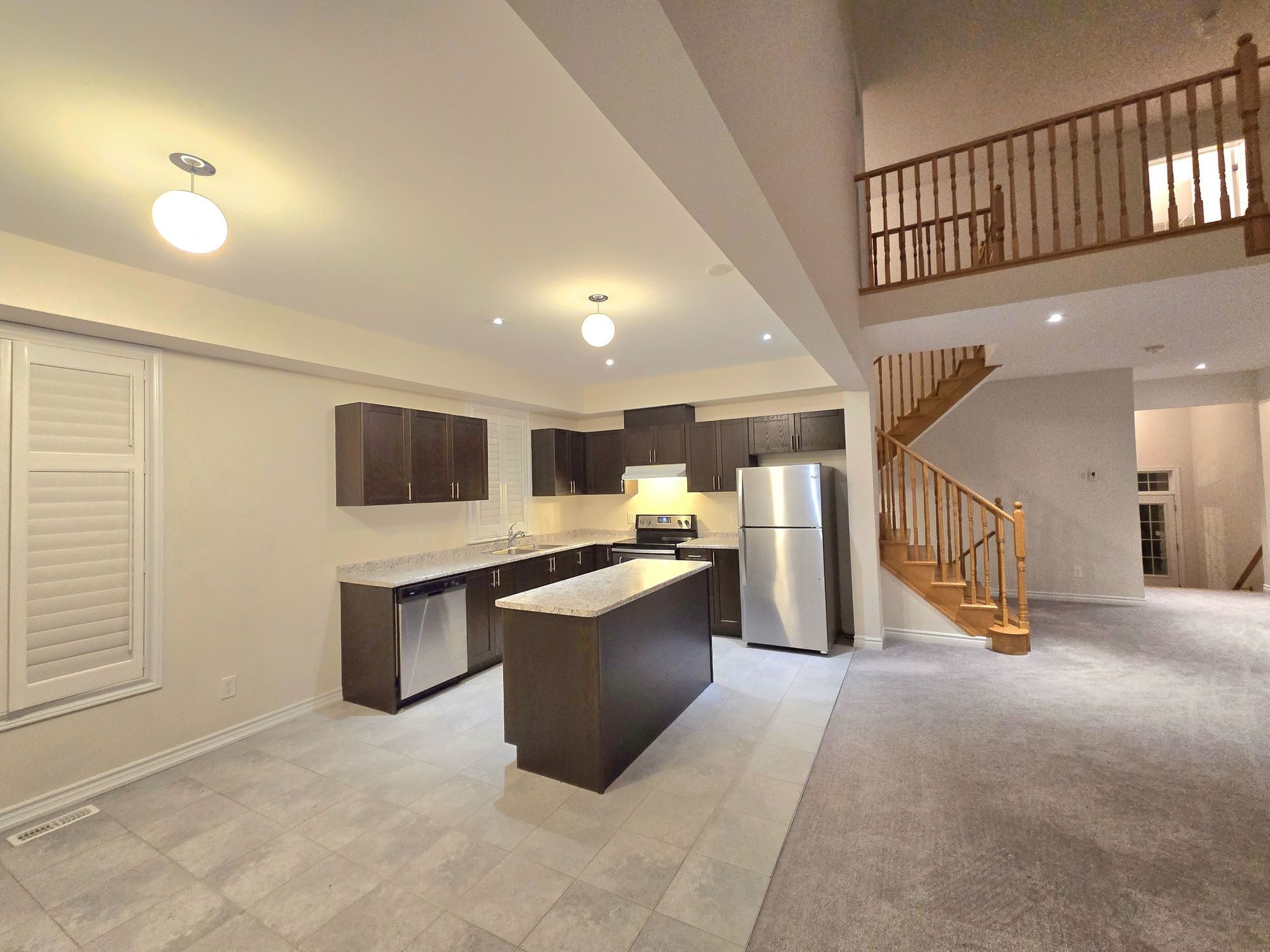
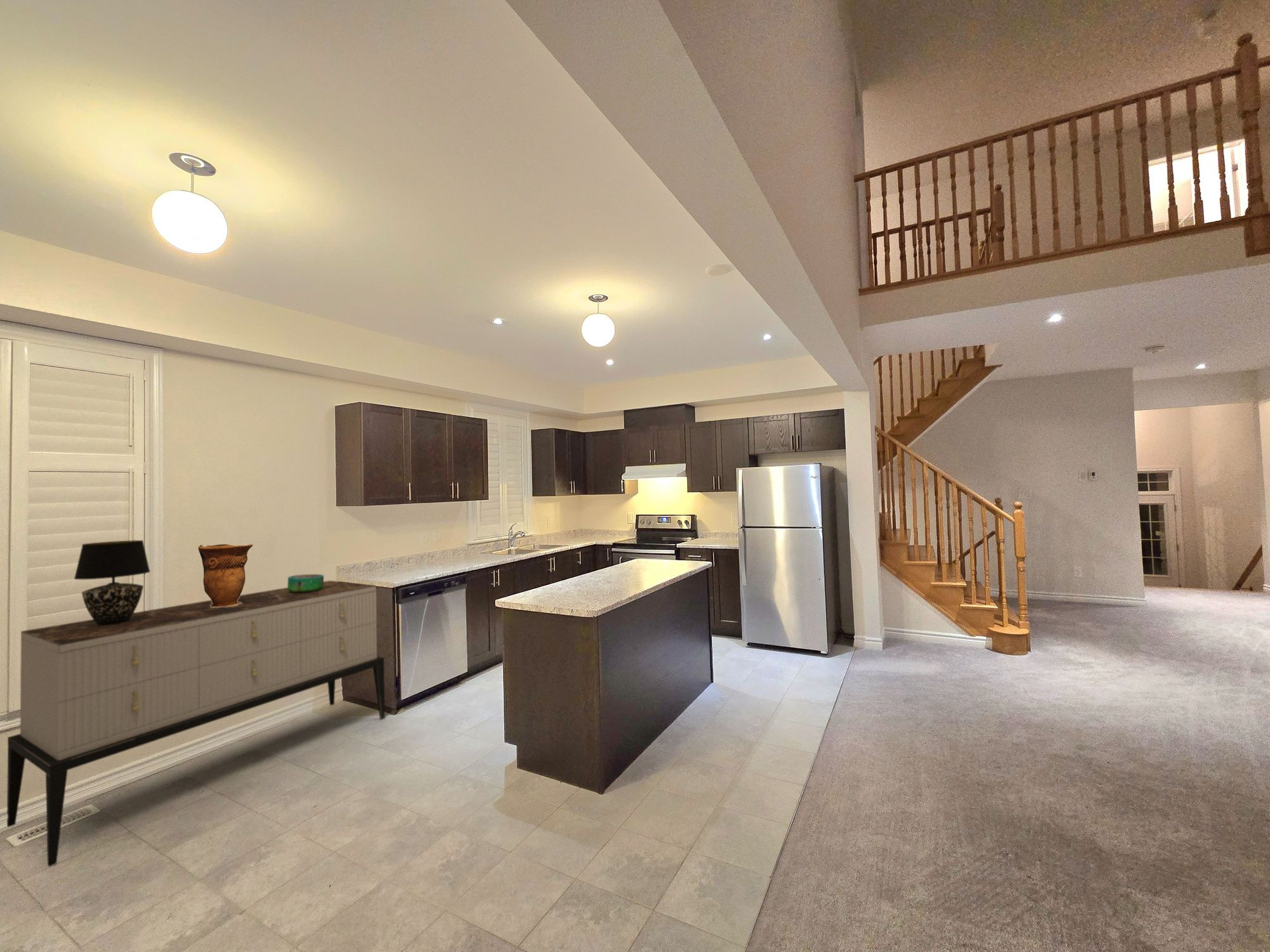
+ decorative vase [197,544,253,607]
+ decorative bowl [287,574,324,593]
+ table lamp [73,539,151,626]
+ sideboard [6,580,385,867]
